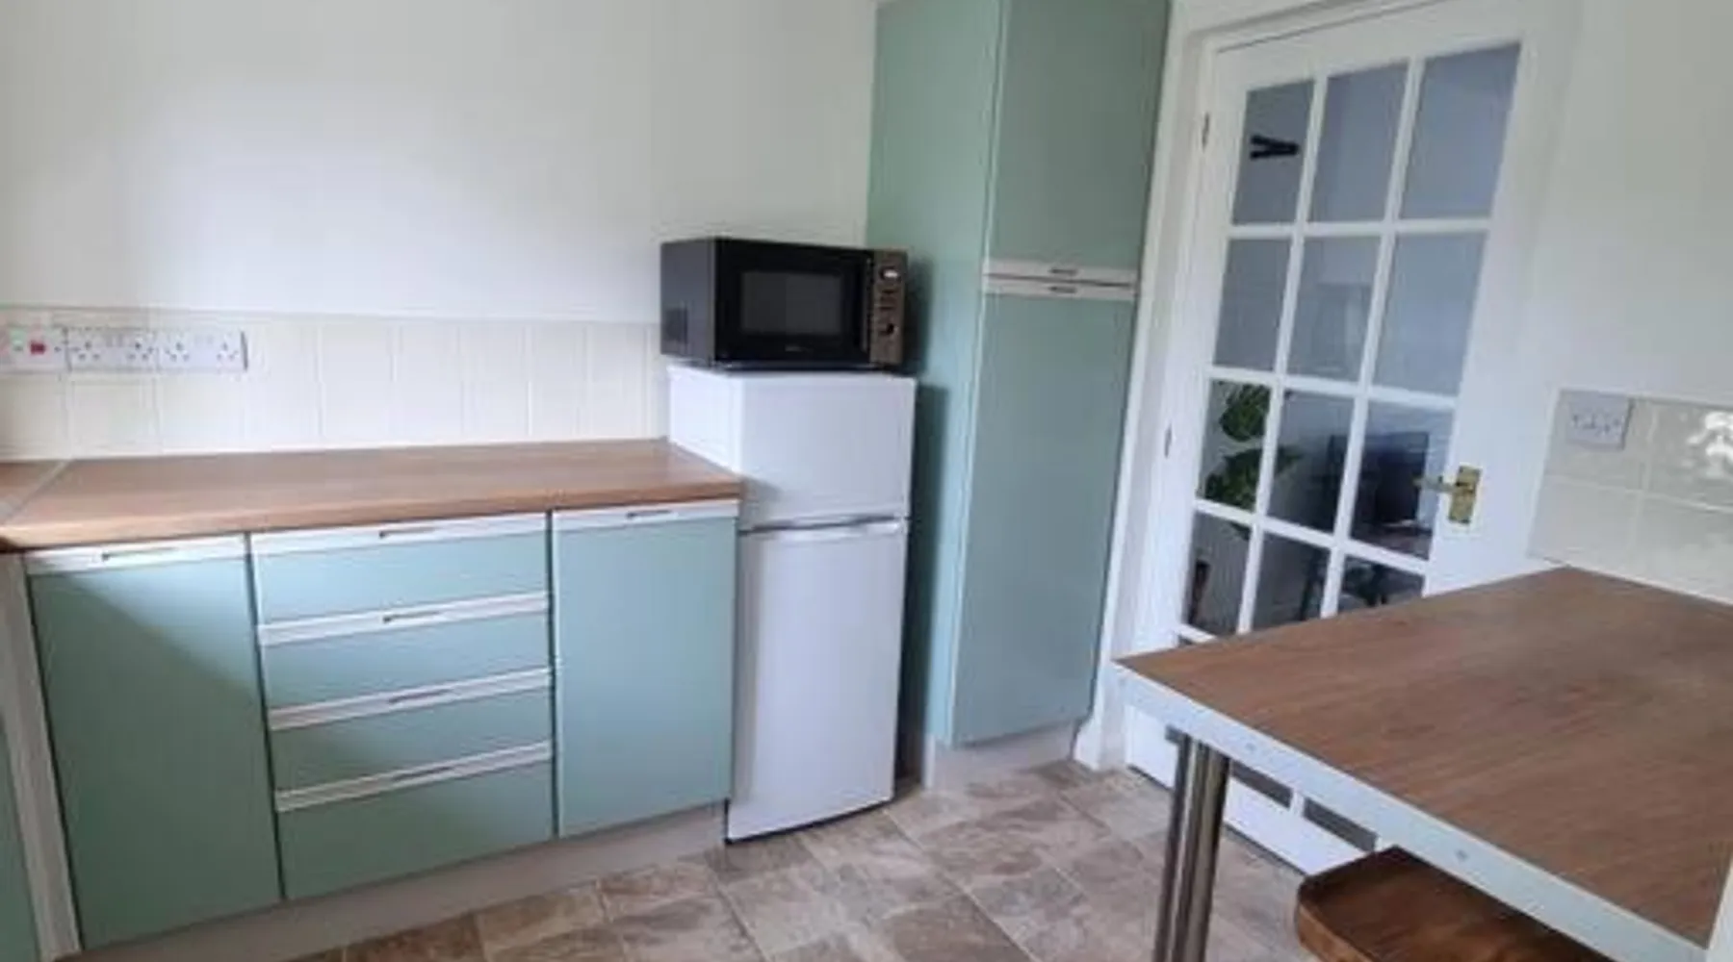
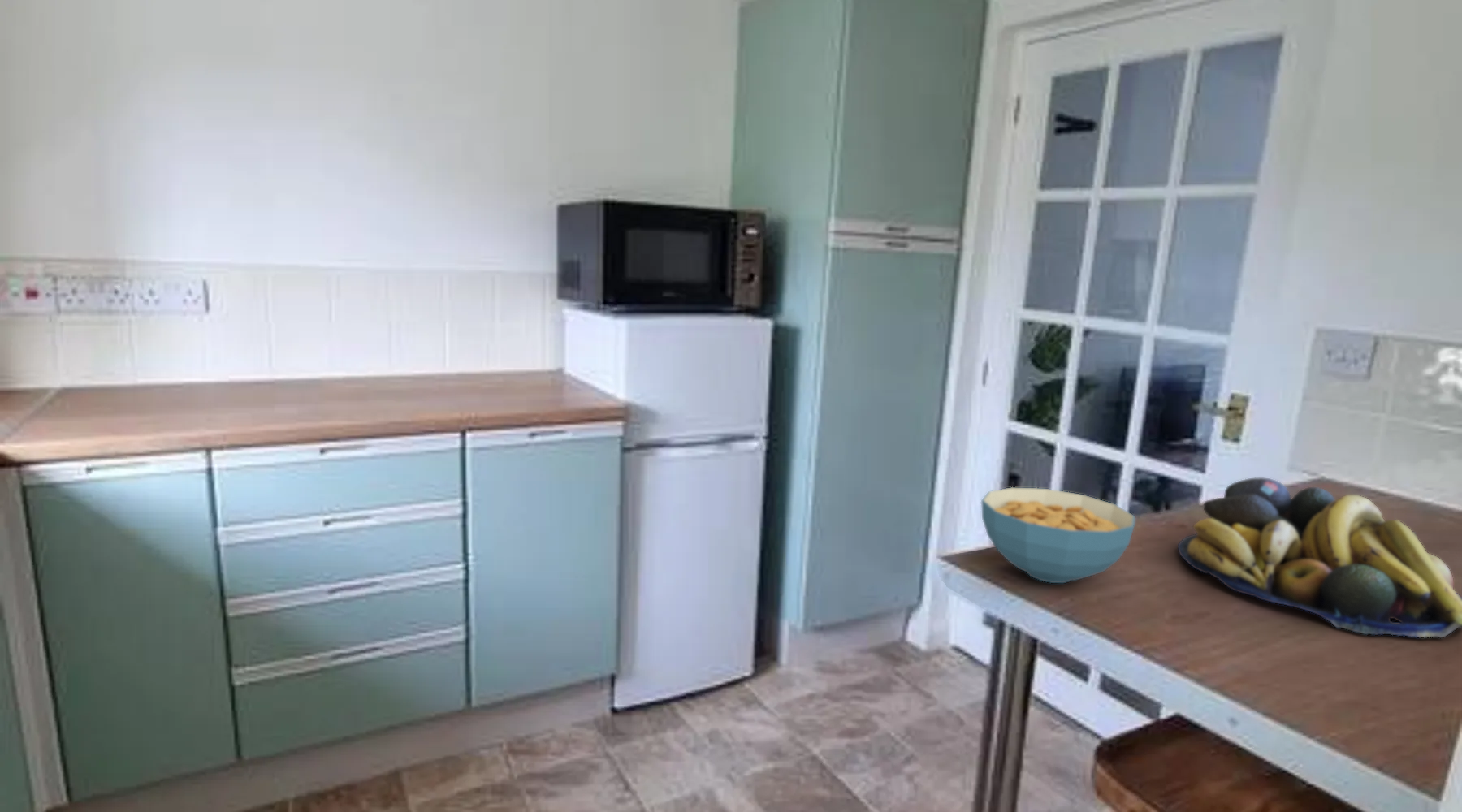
+ cereal bowl [980,486,1136,584]
+ fruit bowl [1177,477,1462,638]
